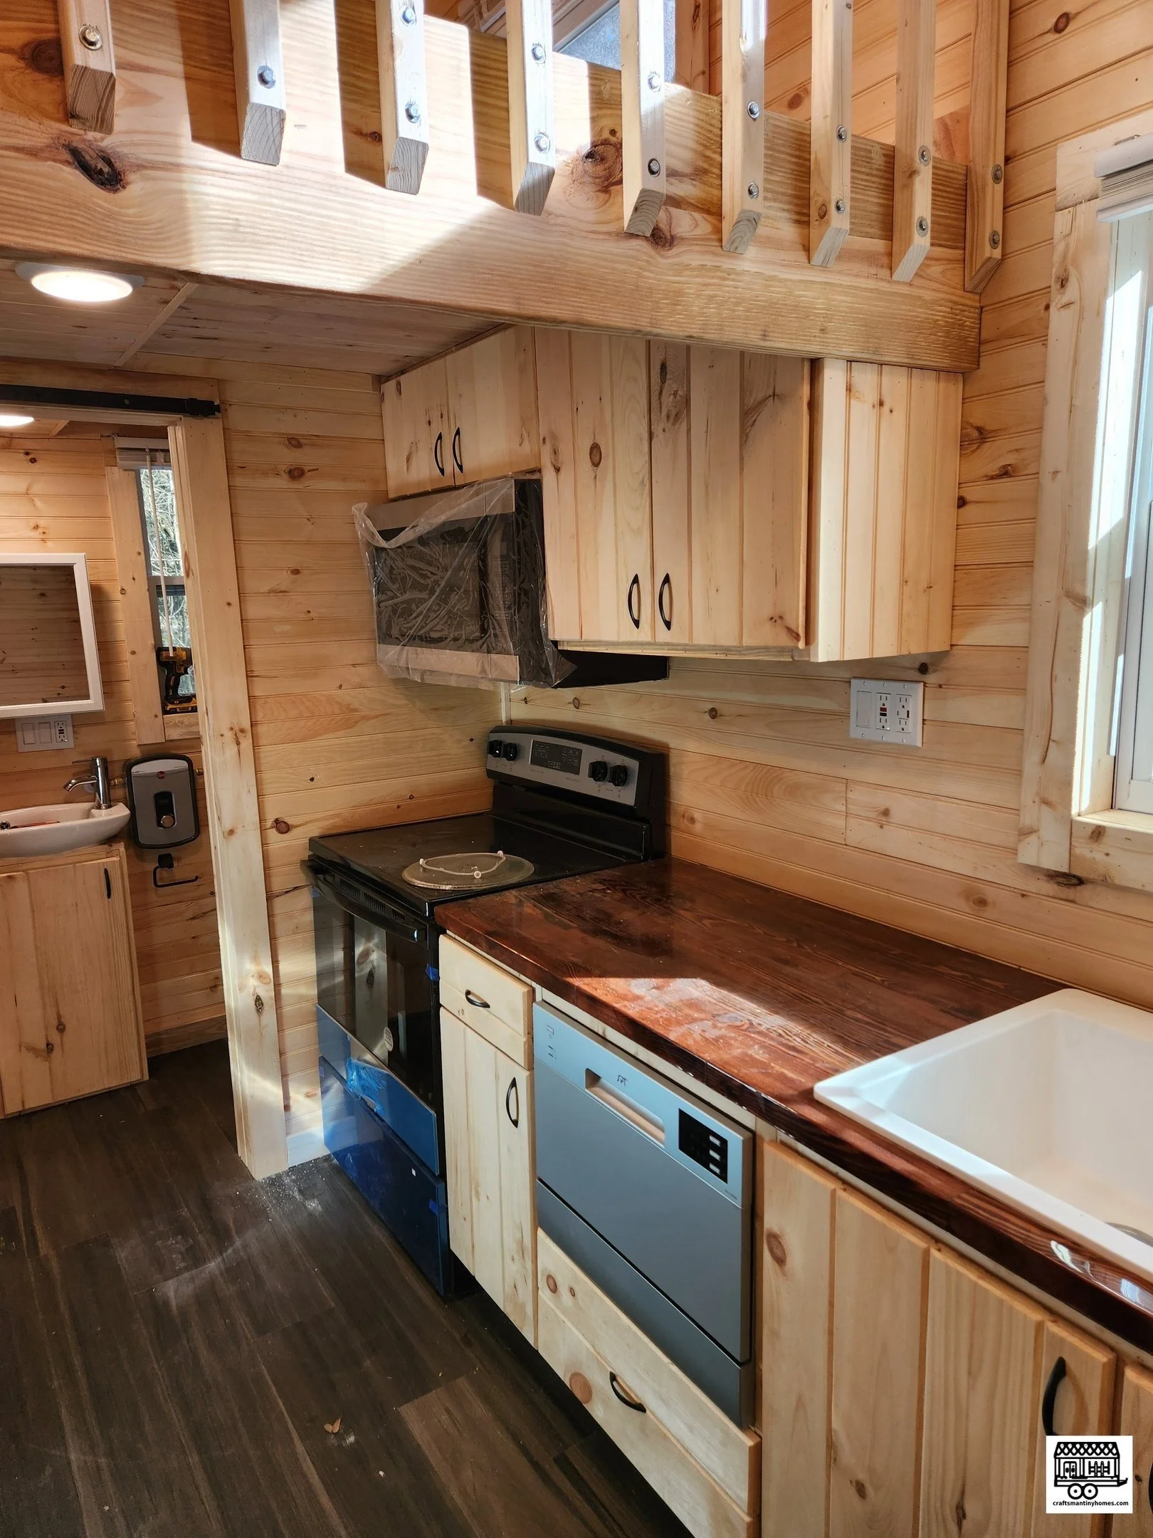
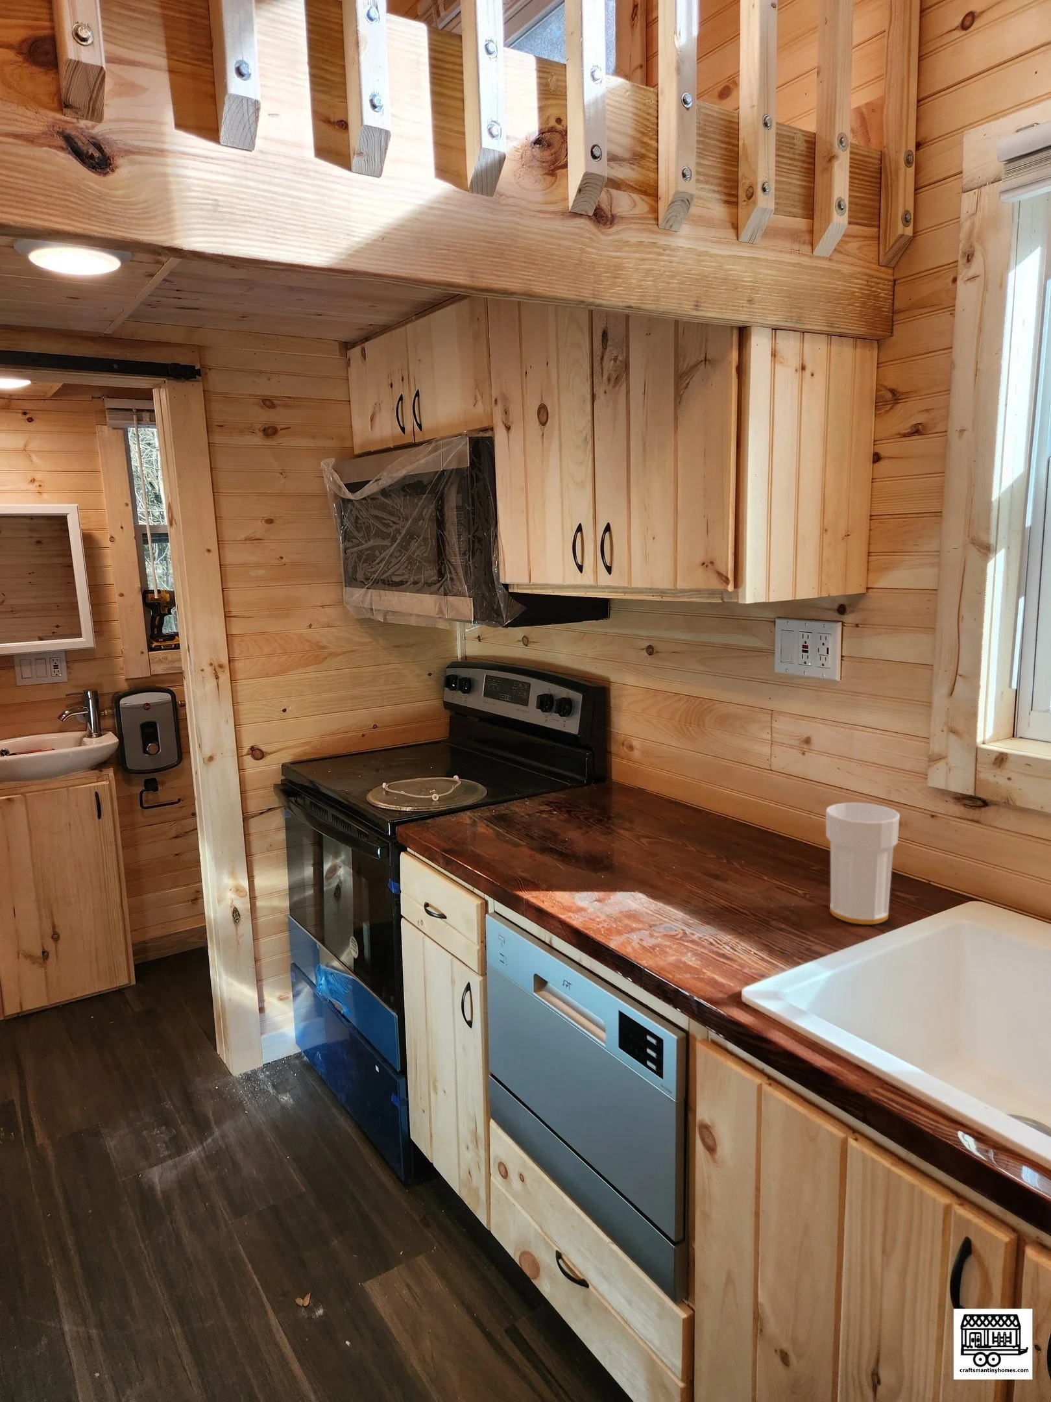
+ cup [825,803,901,925]
